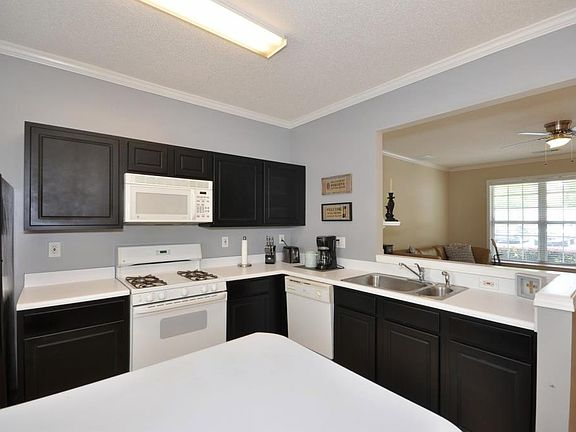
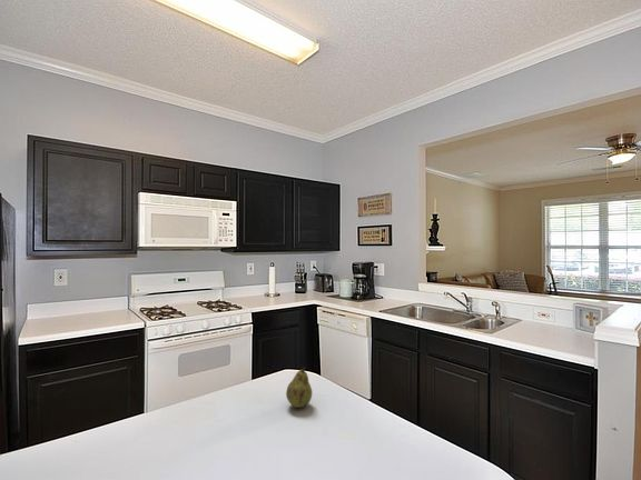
+ fruit [285,366,313,409]
